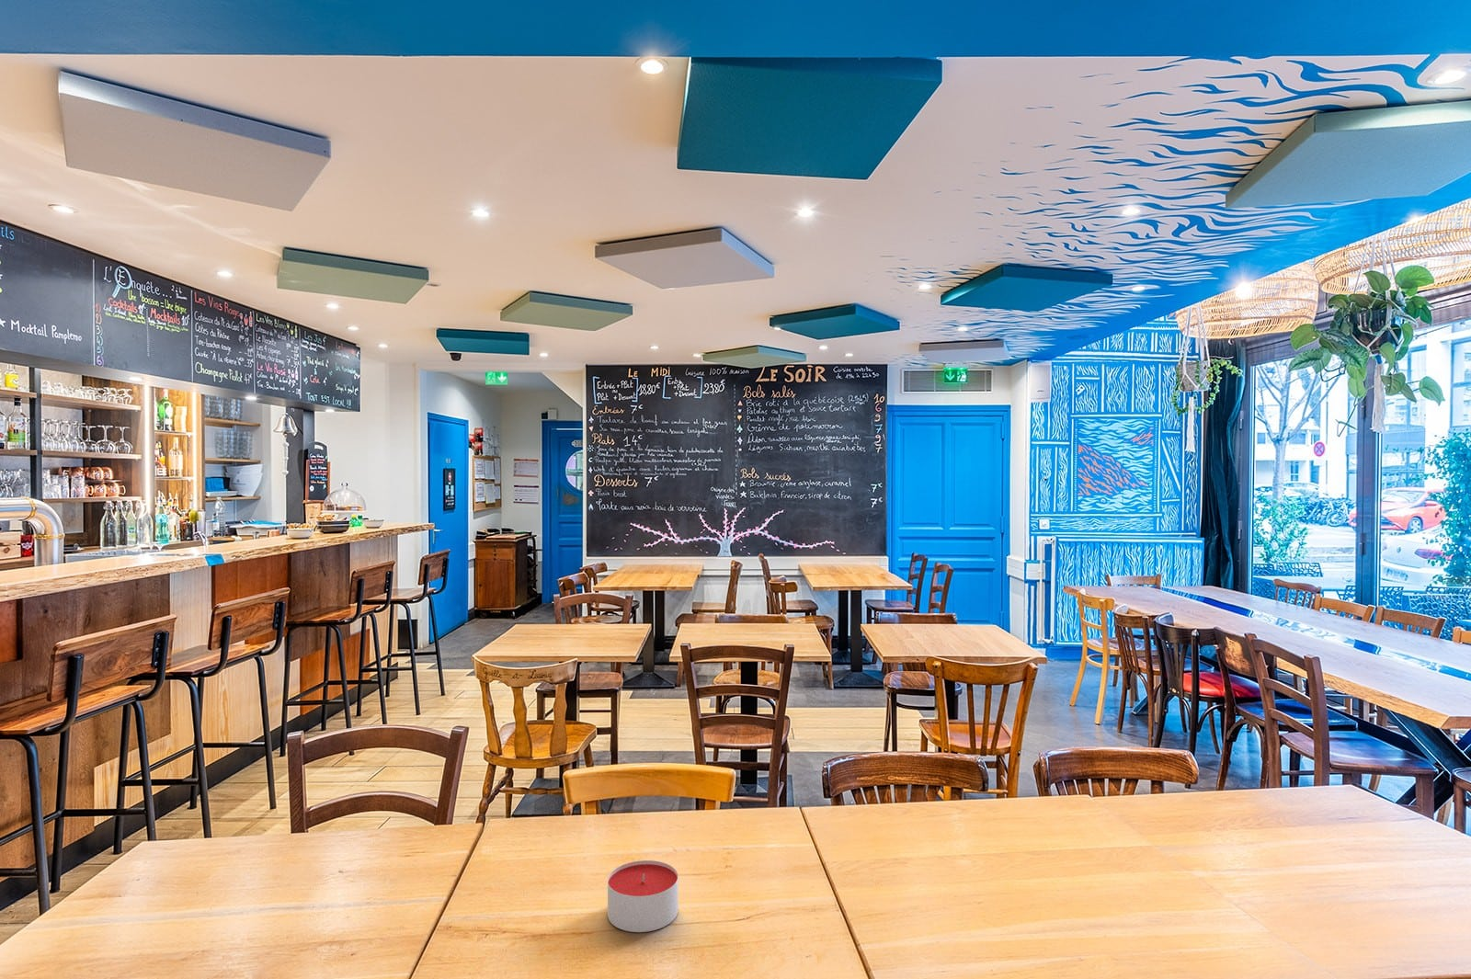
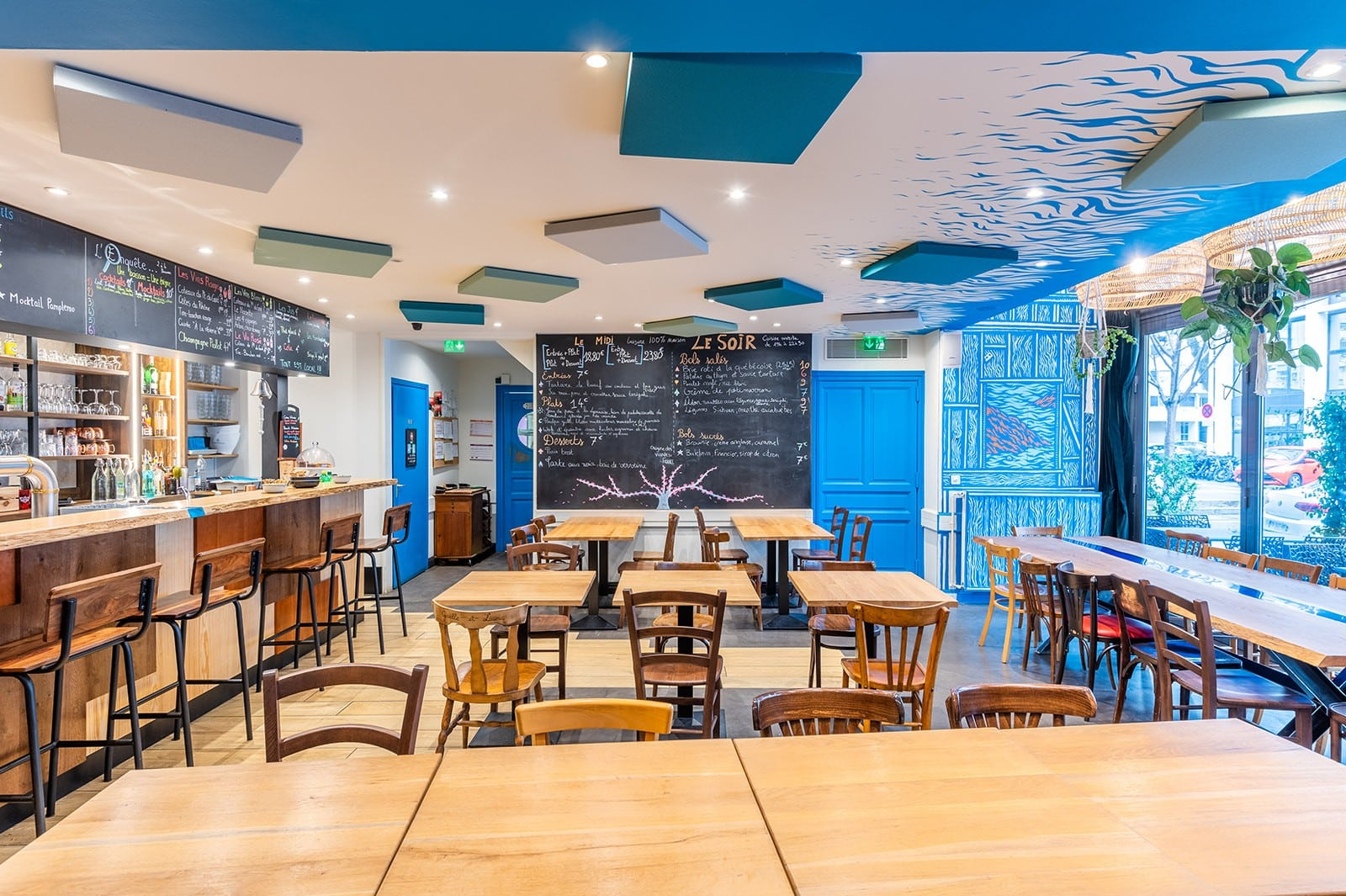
- candle [607,860,679,933]
